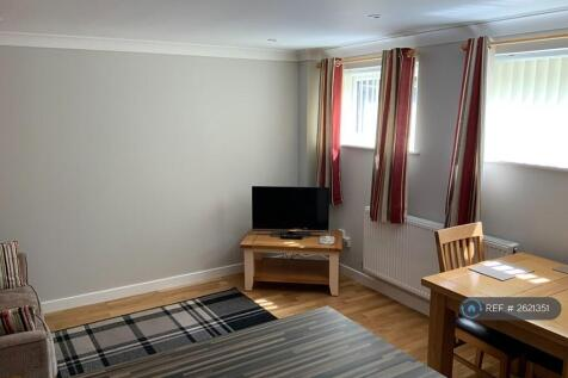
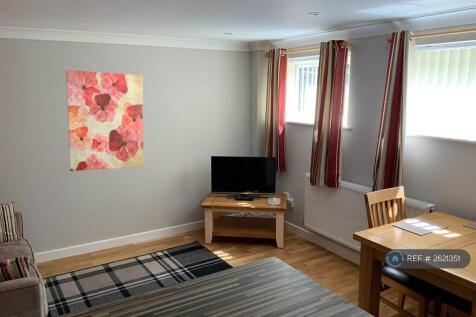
+ wall art [65,69,145,172]
